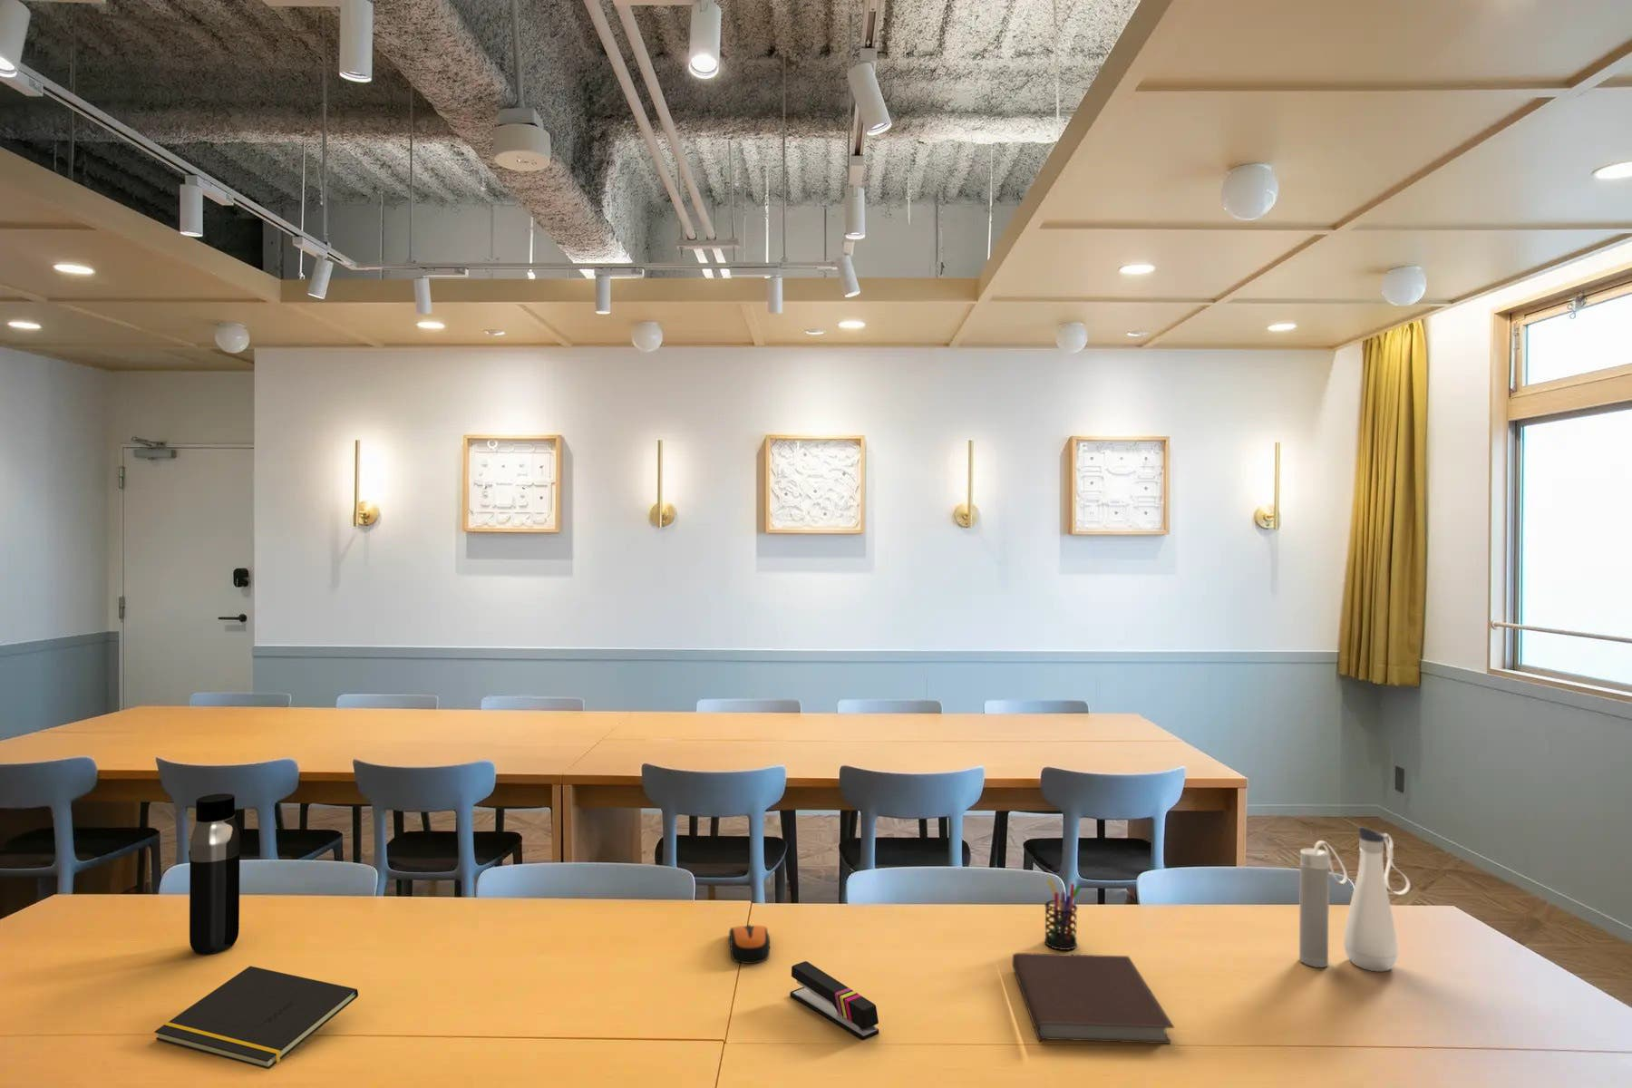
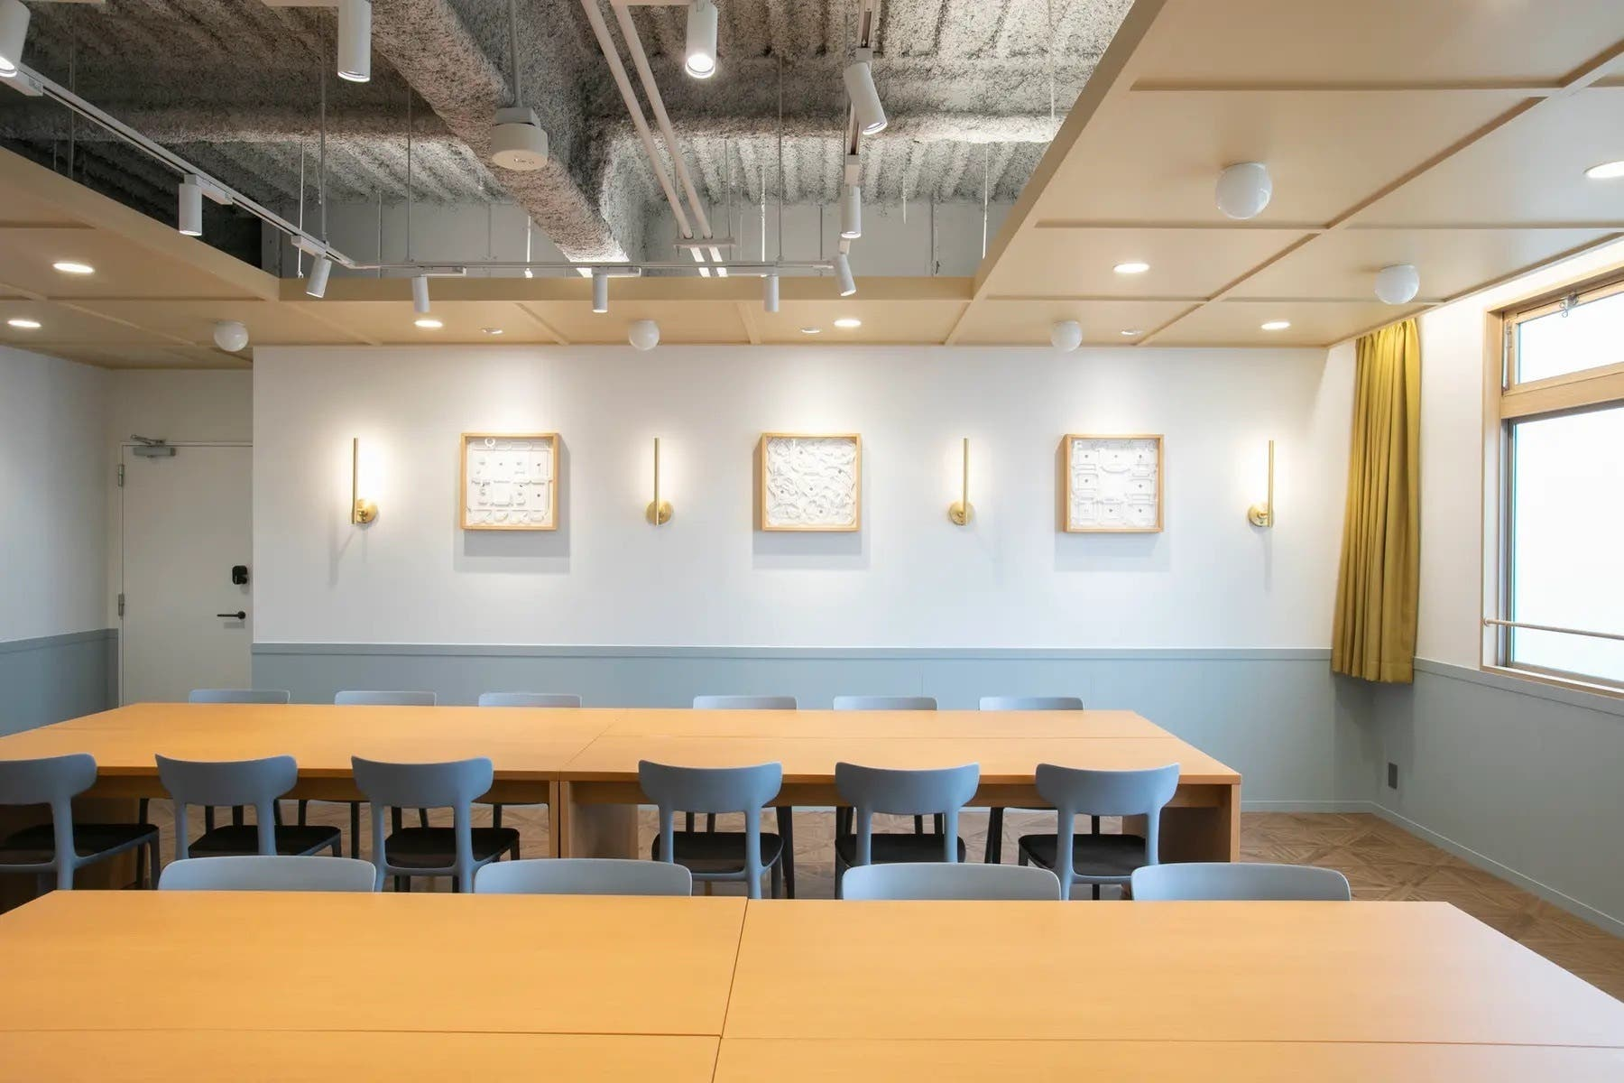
- computer mouse [729,924,771,964]
- stapler [789,960,879,1041]
- water bottle [1298,826,1412,973]
- notepad [153,965,359,1070]
- water bottle [188,793,240,954]
- pen holder [1043,877,1082,951]
- notebook [1011,952,1175,1044]
